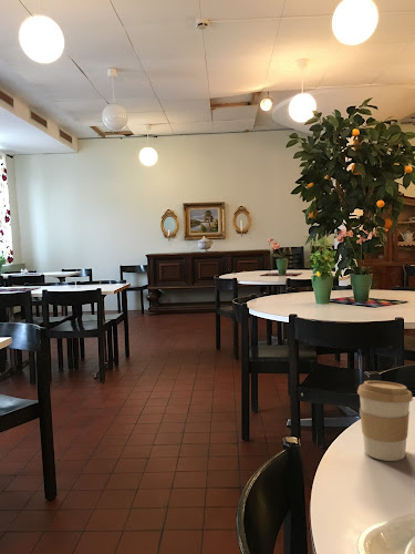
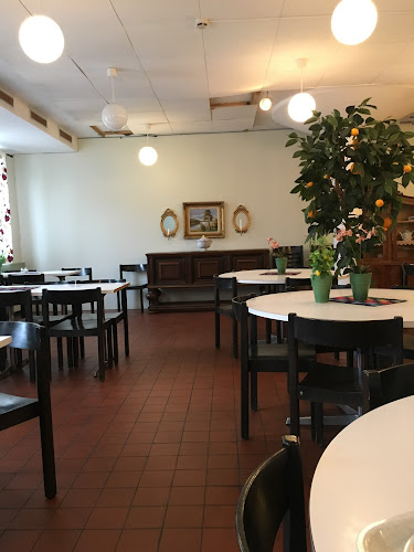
- coffee cup [356,380,414,462]
